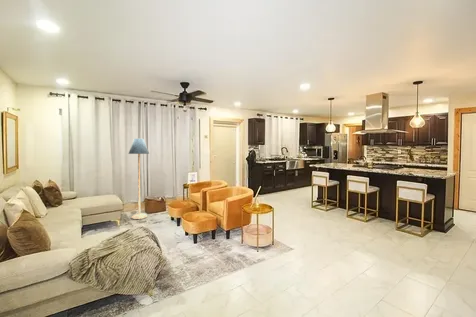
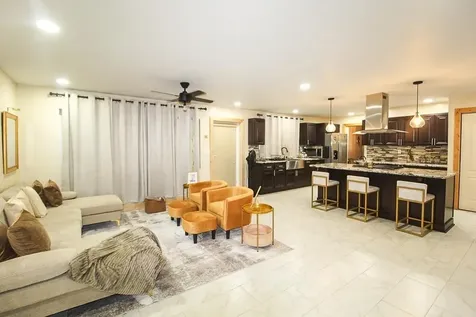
- floor lamp [128,138,150,220]
